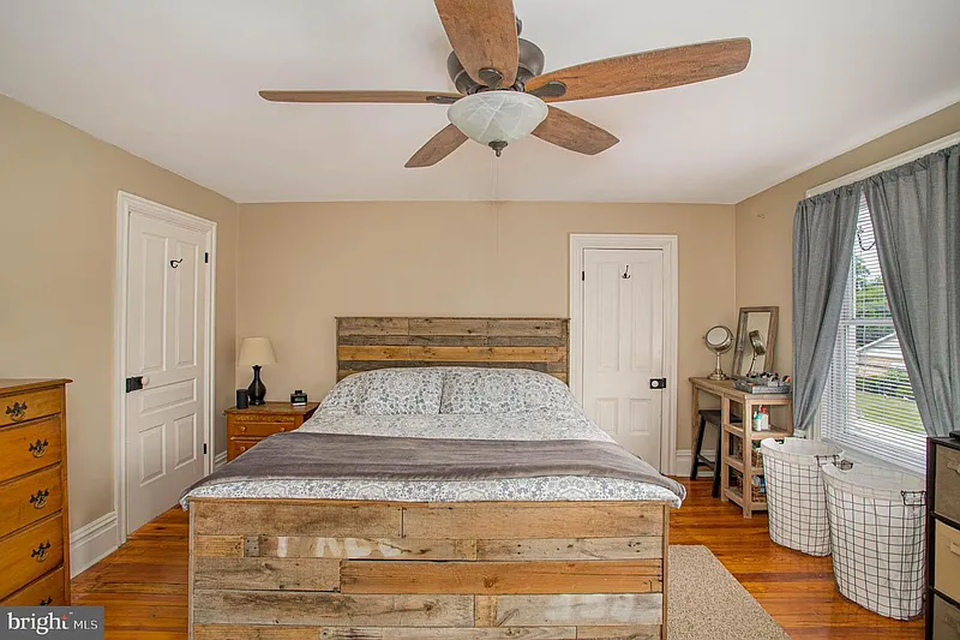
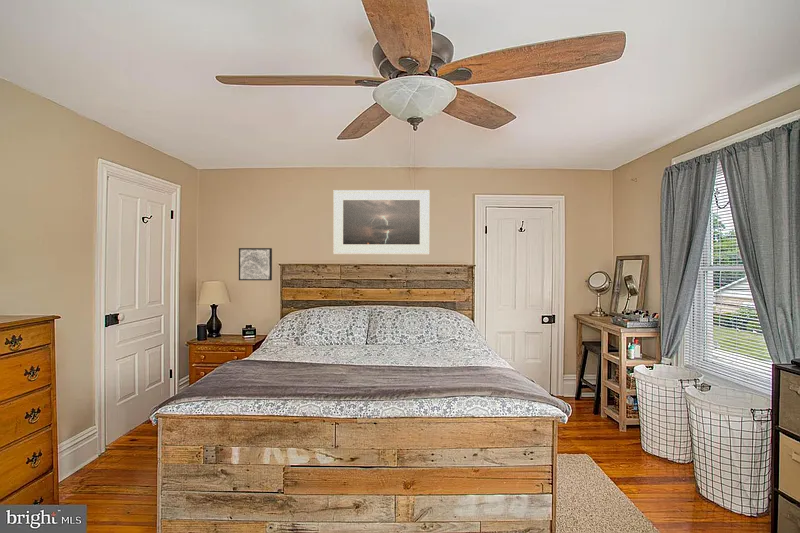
+ wall art [238,247,273,281]
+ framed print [332,189,431,255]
